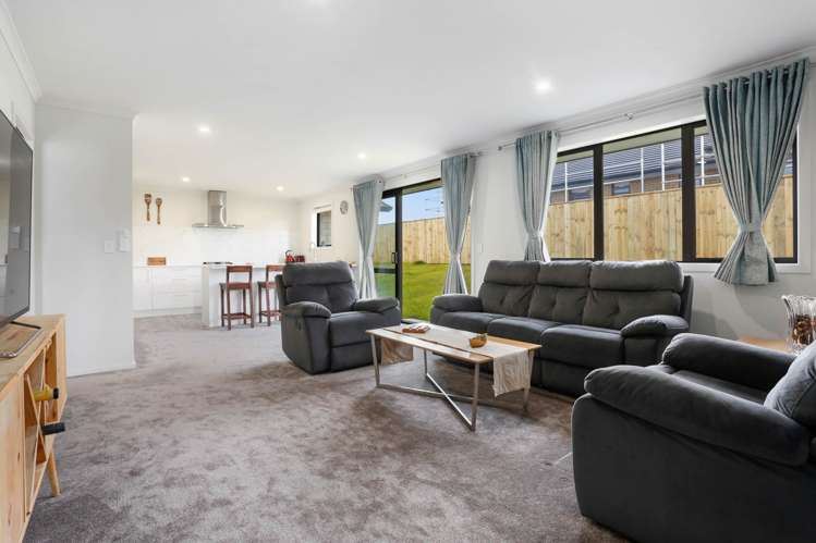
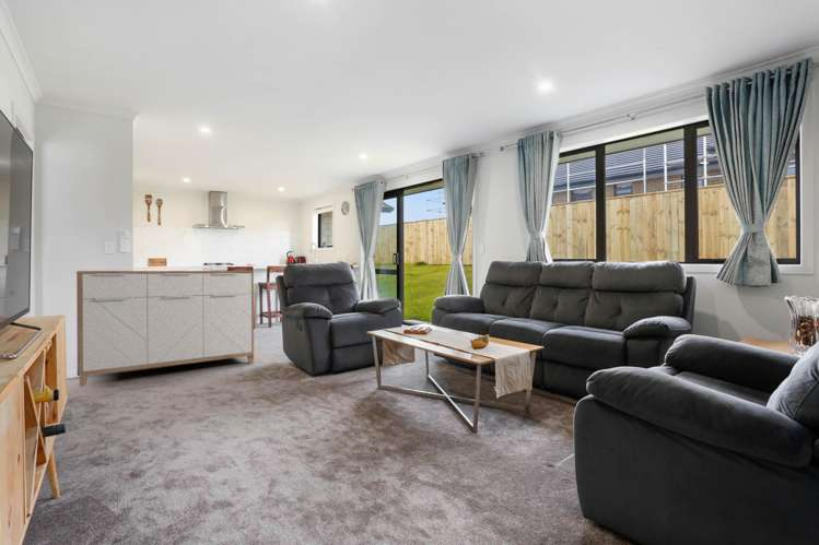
+ sideboard [75,270,255,388]
